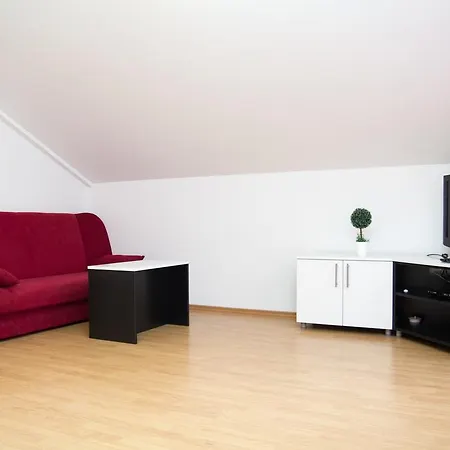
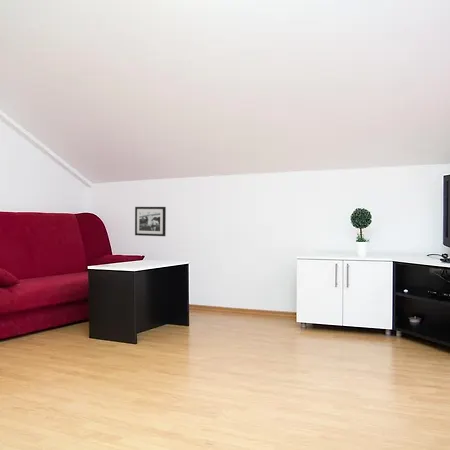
+ picture frame [134,206,167,237]
